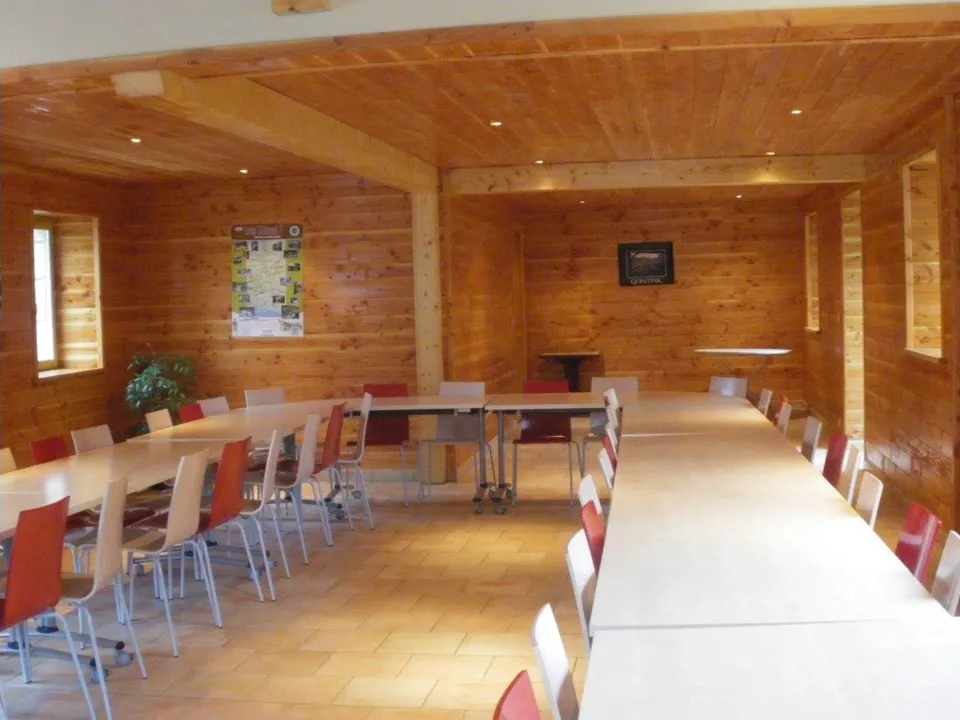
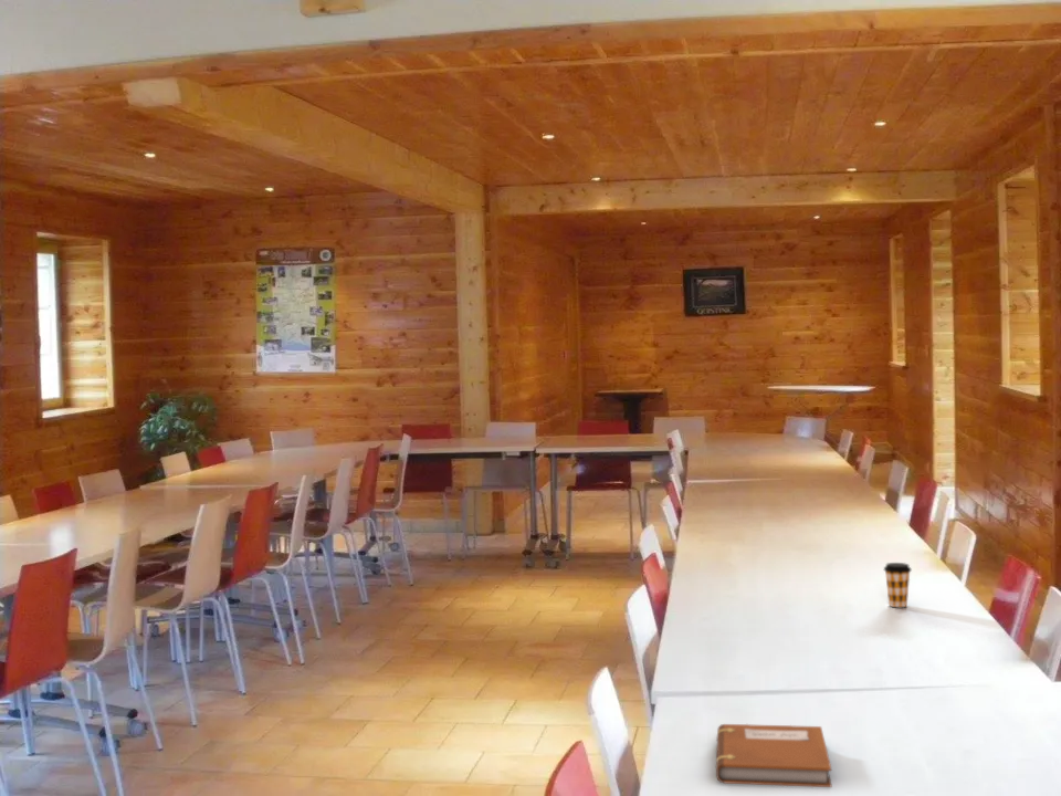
+ notebook [715,723,832,788]
+ coffee cup [883,562,913,608]
